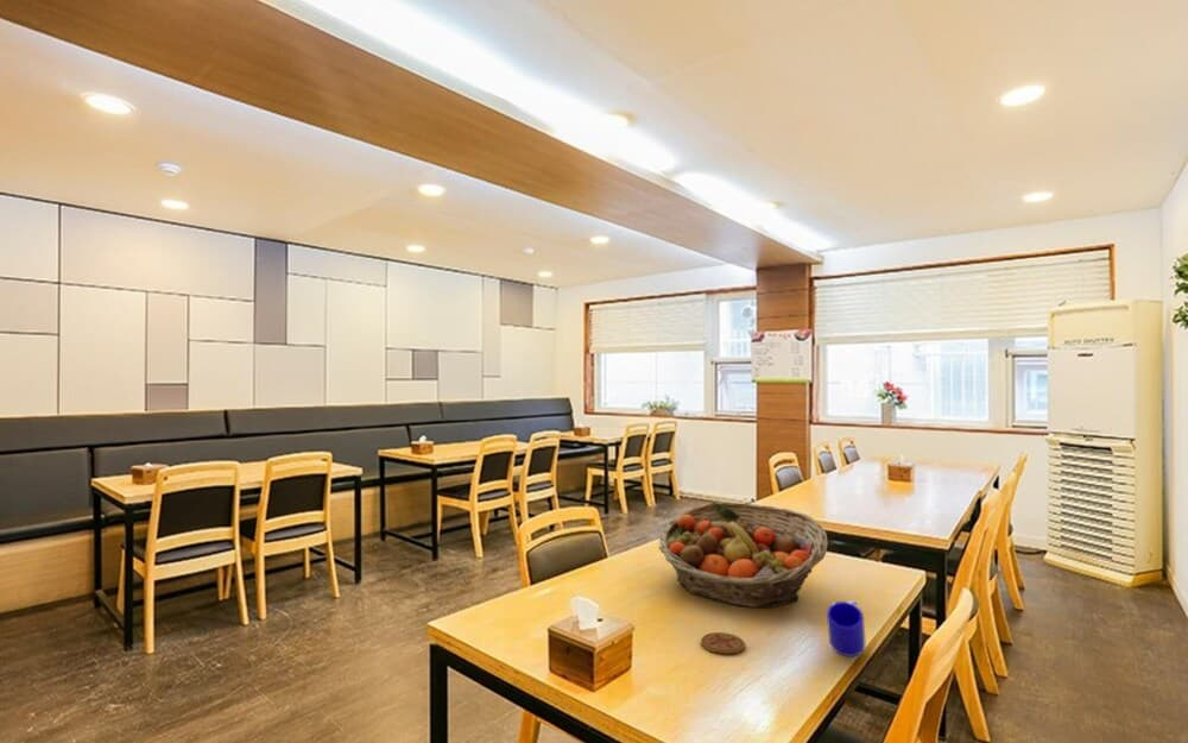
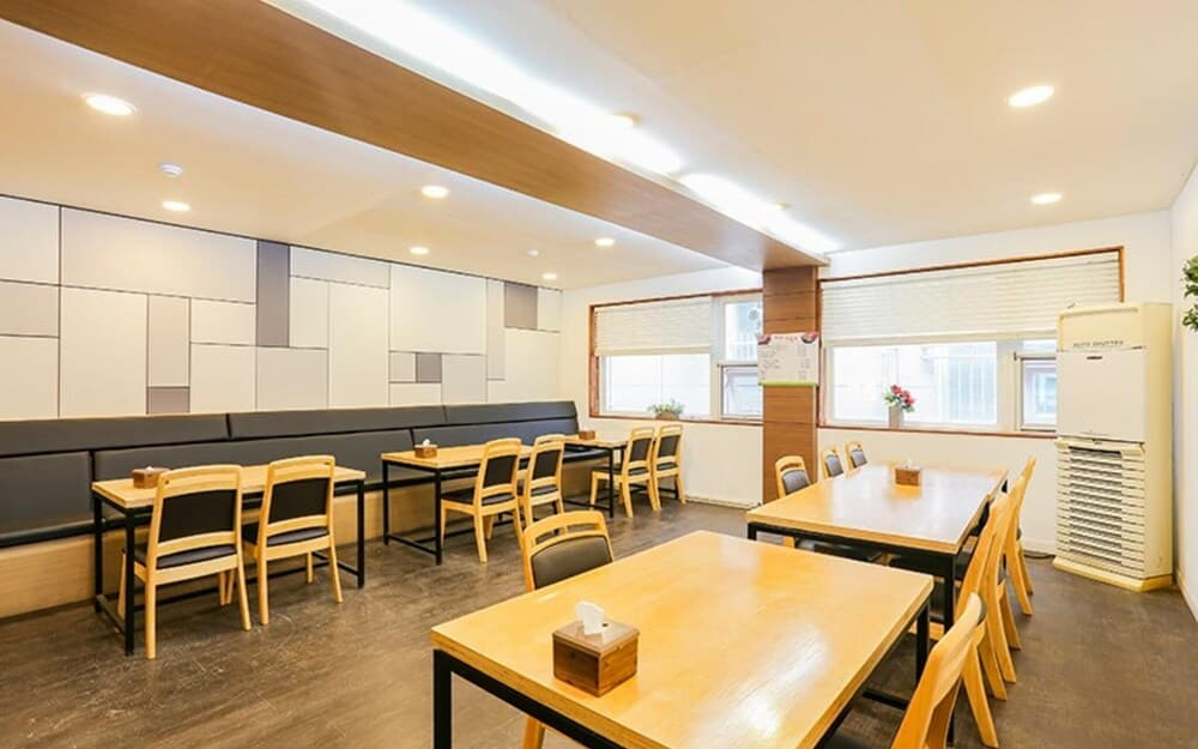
- coaster [700,631,746,655]
- mug [826,599,866,657]
- fruit basket [658,500,829,609]
